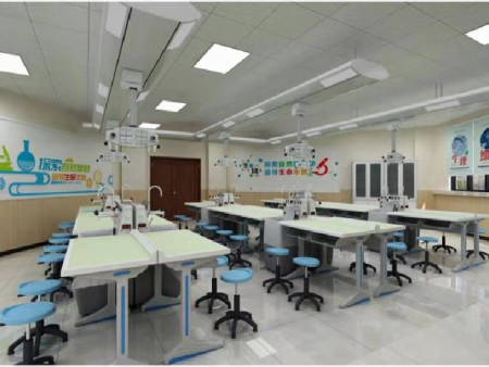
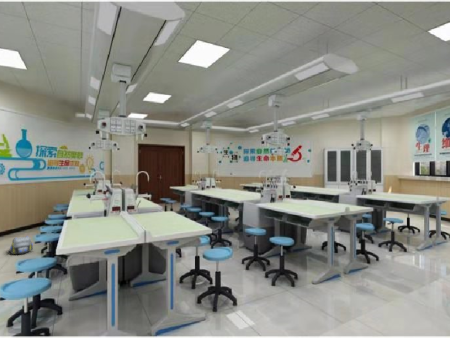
+ shoulder bag [7,235,34,255]
